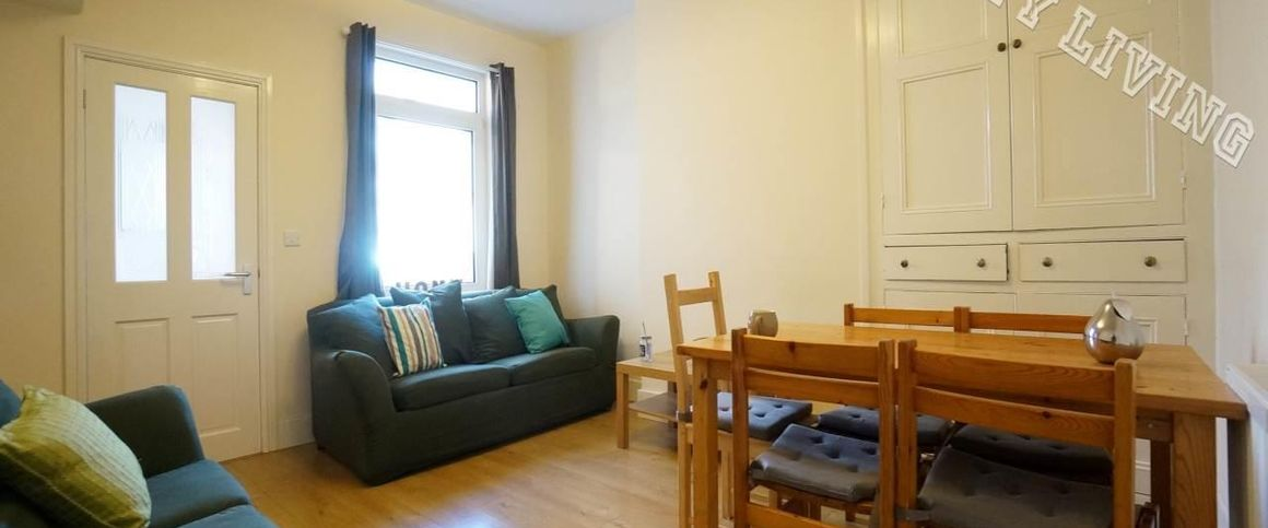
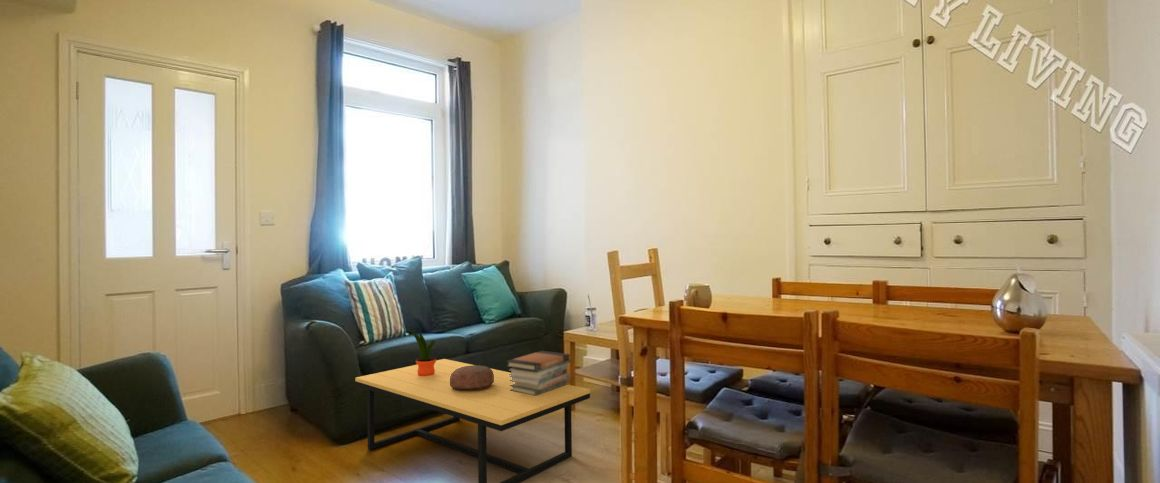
+ potted plant [411,329,437,376]
+ decorative bowl [450,364,494,390]
+ coffee table [354,358,591,483]
+ book stack [505,350,572,396]
